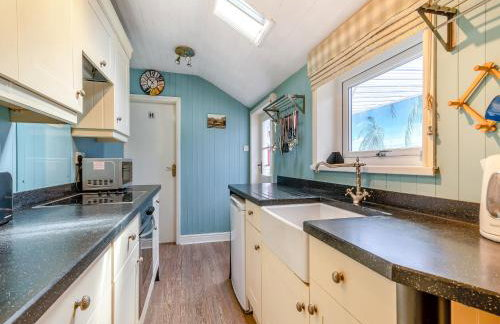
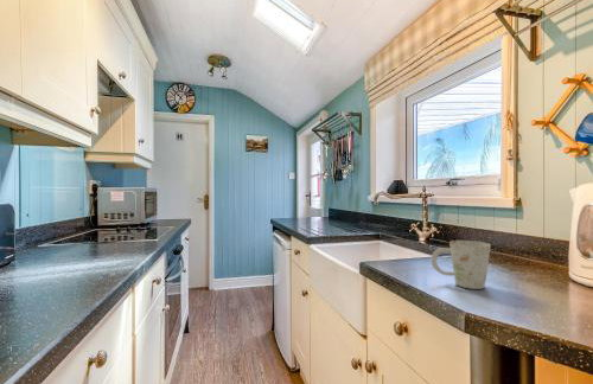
+ mug [429,239,492,290]
